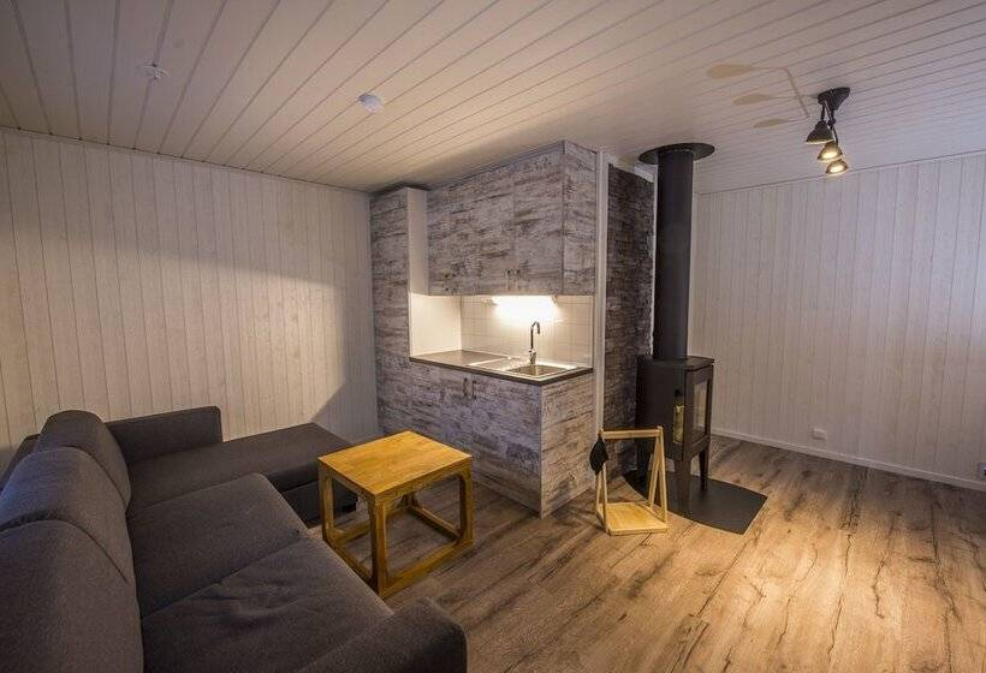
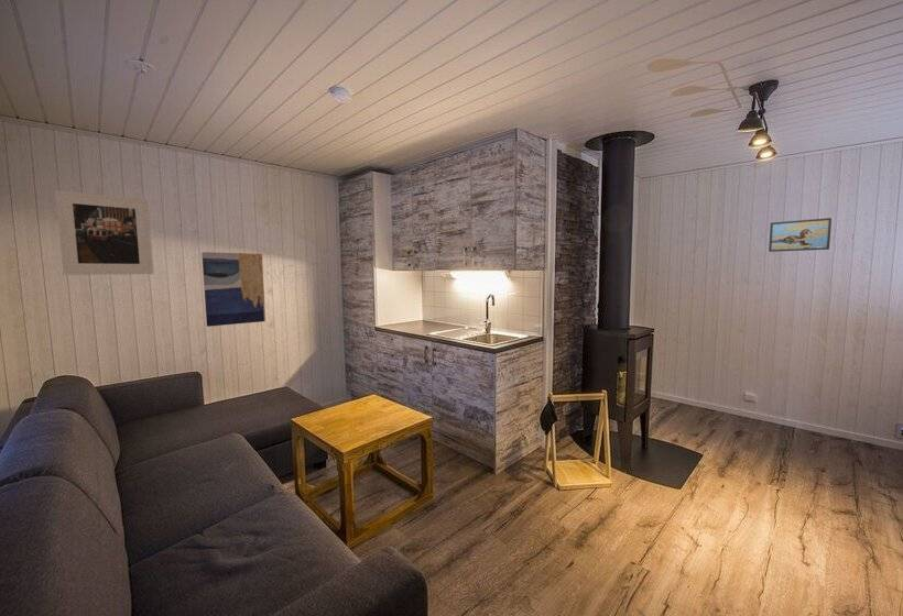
+ wall art [200,251,266,328]
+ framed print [768,217,833,253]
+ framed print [54,189,154,276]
